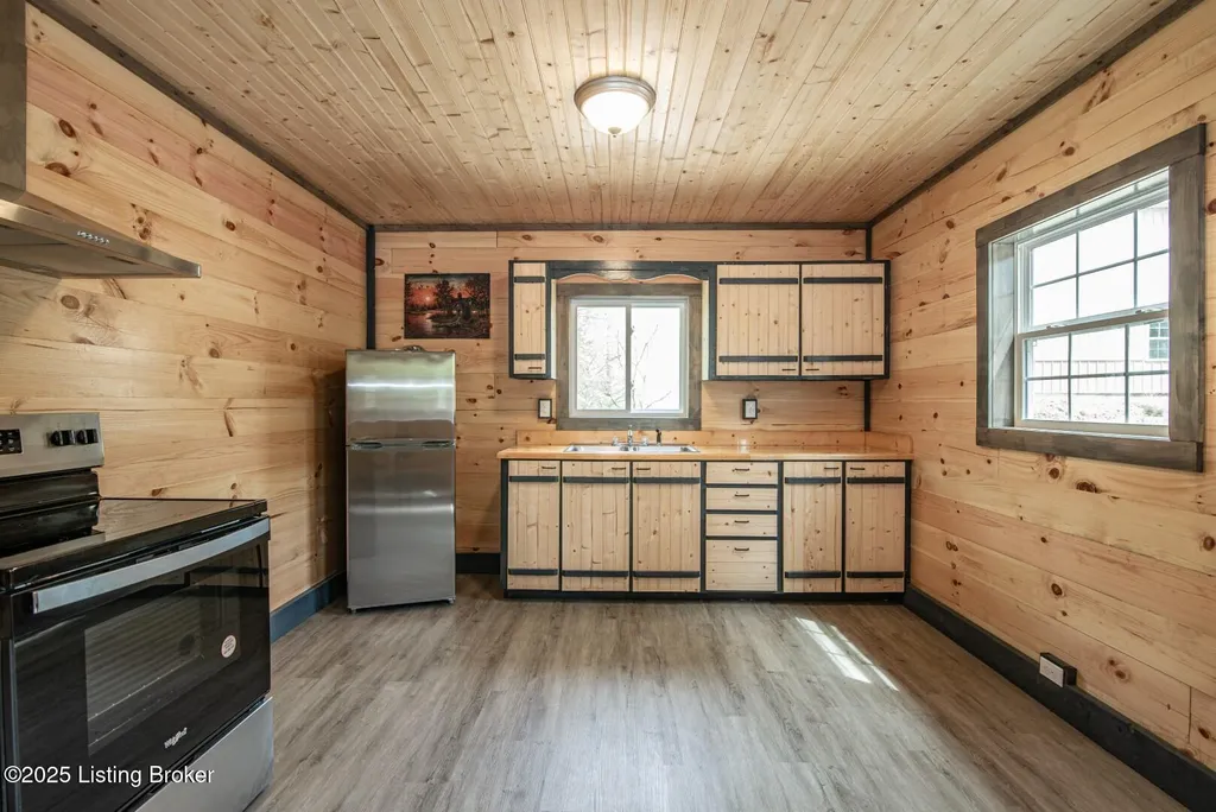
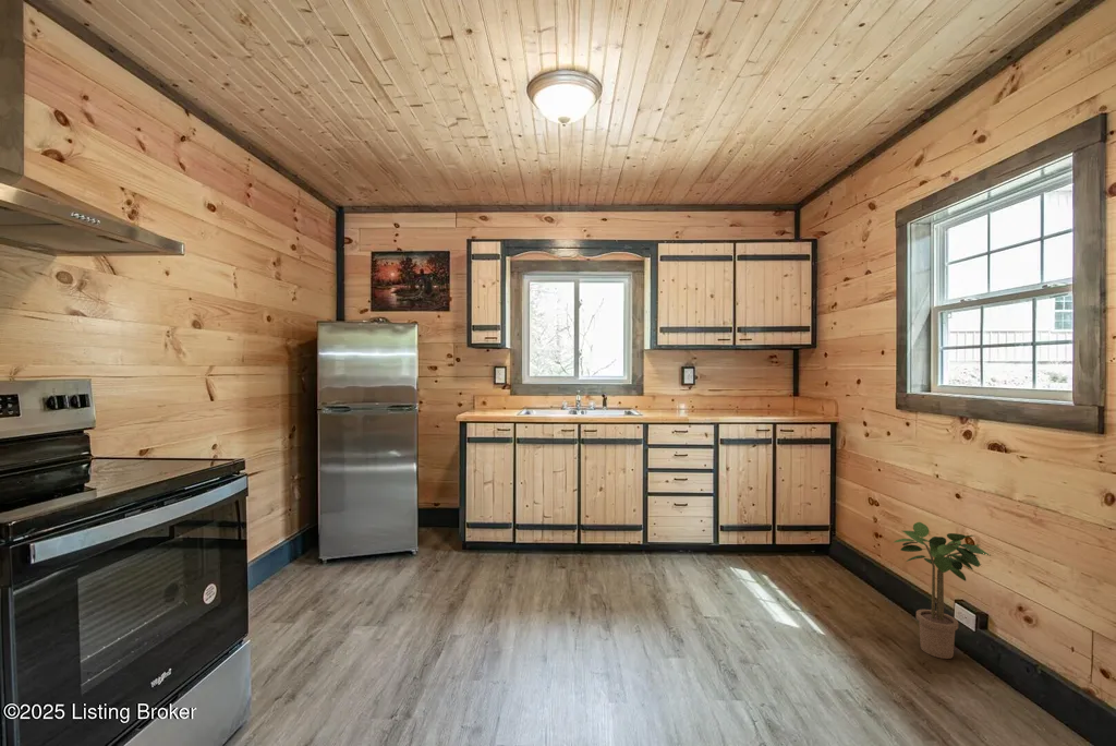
+ potted plant [894,521,990,660]
